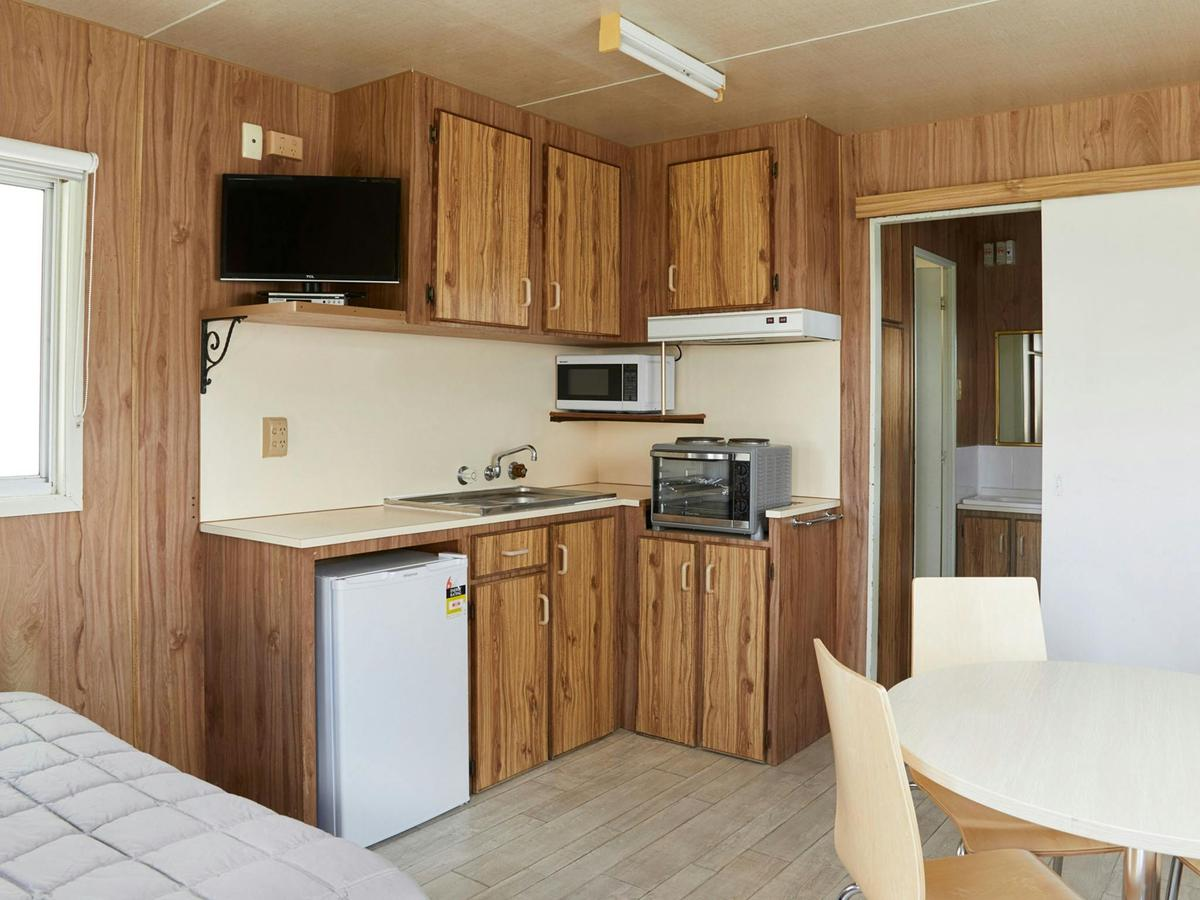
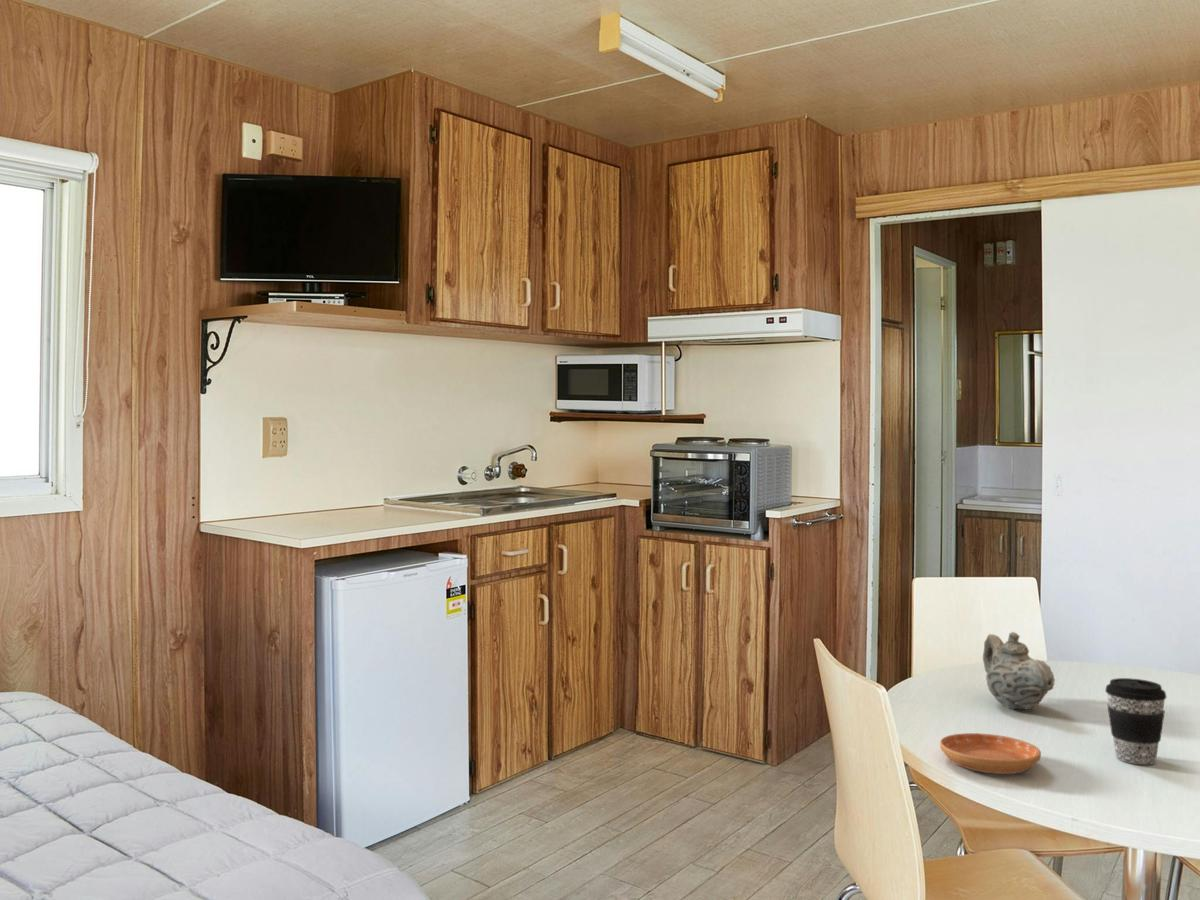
+ teapot [982,631,1056,711]
+ saucer [939,732,1042,775]
+ coffee cup [1104,677,1167,765]
